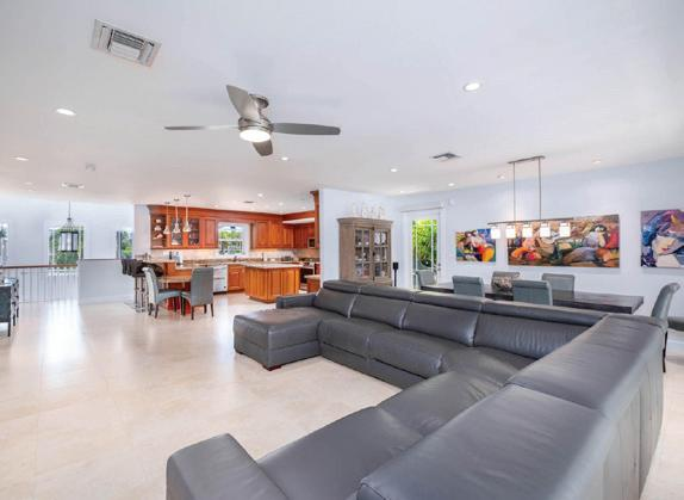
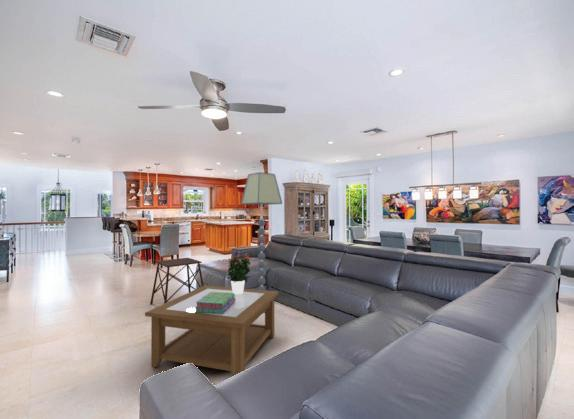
+ stack of books [194,292,236,314]
+ floor lamp [240,171,283,313]
+ coffee table [144,284,280,377]
+ potted flower [226,253,252,294]
+ side table [149,257,204,305]
